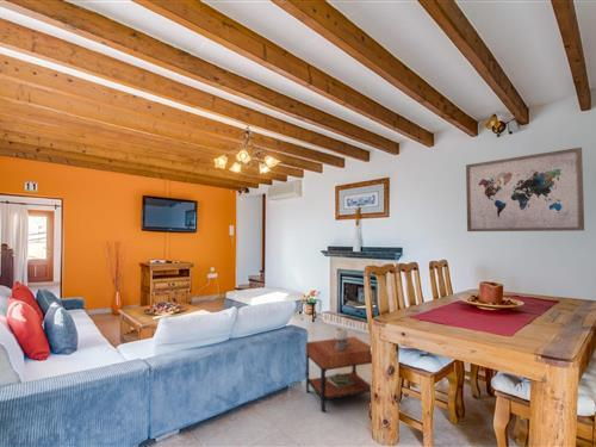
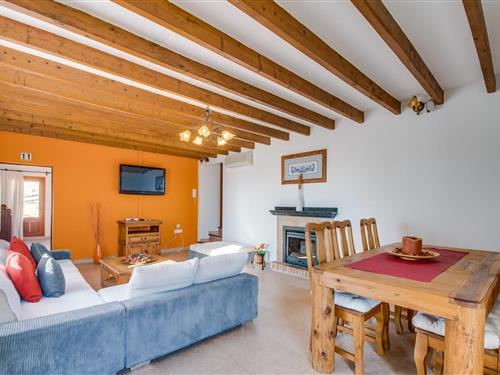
- side table [305,327,373,414]
- wall art [465,147,585,232]
